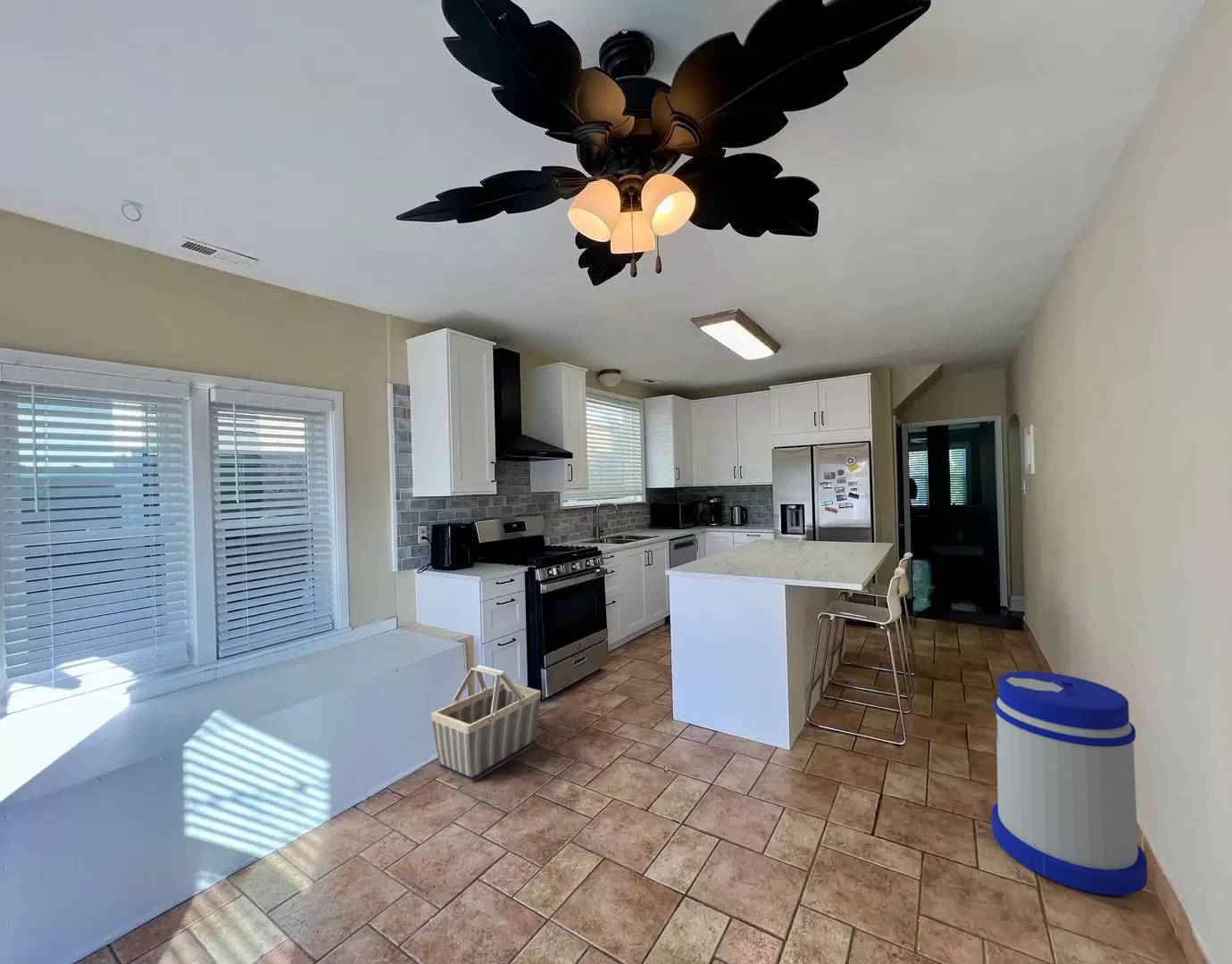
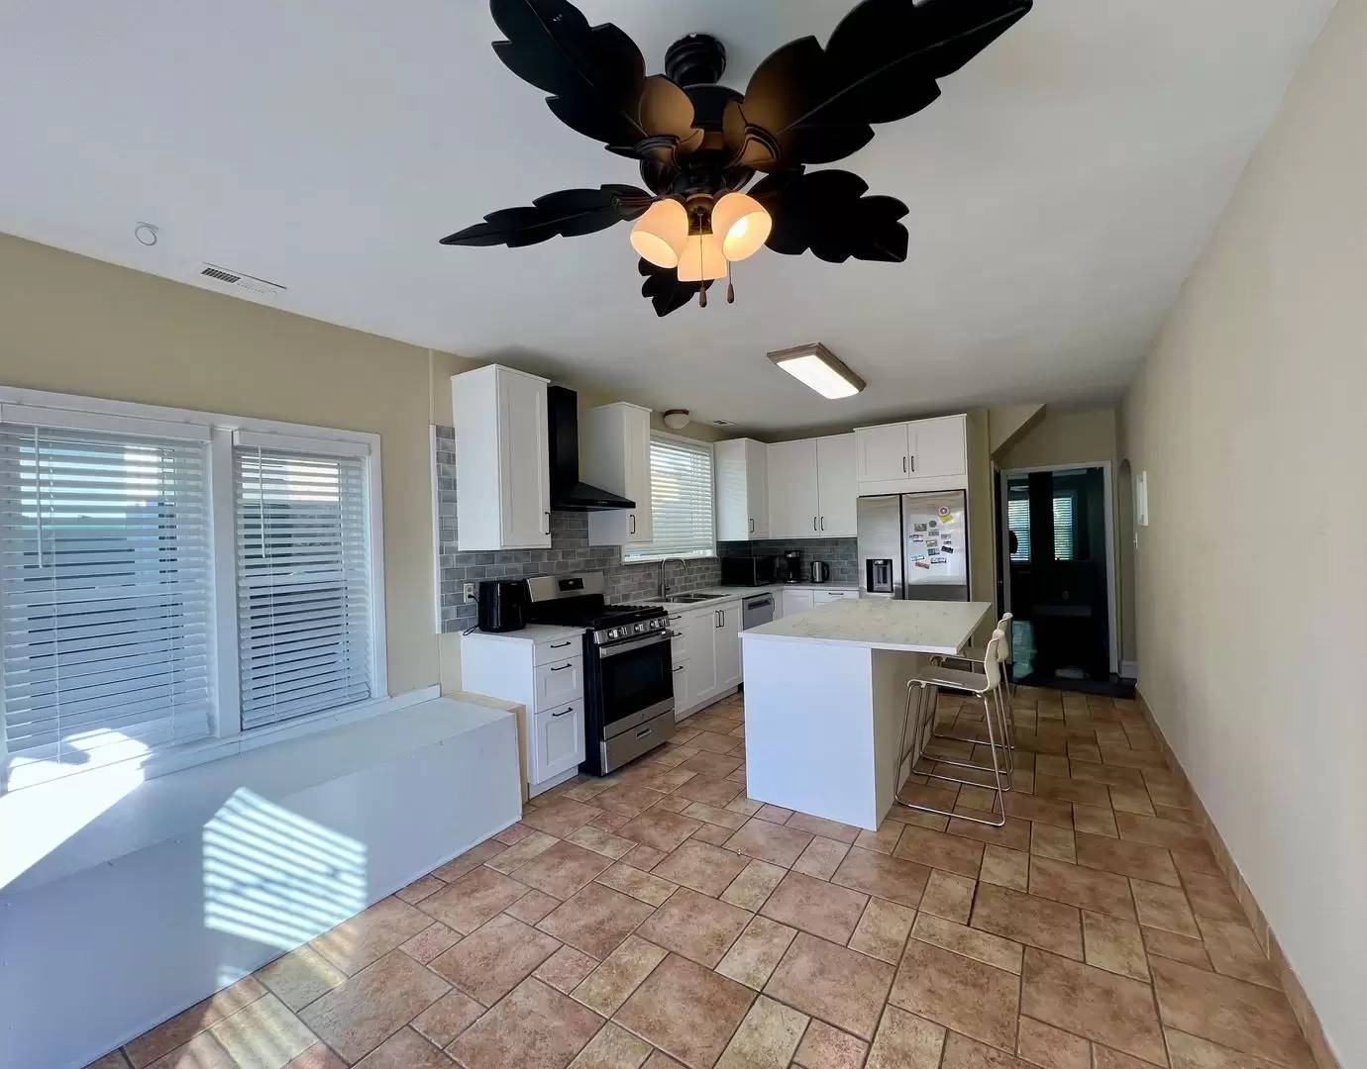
- trash can [991,670,1148,896]
- basket [430,664,542,783]
